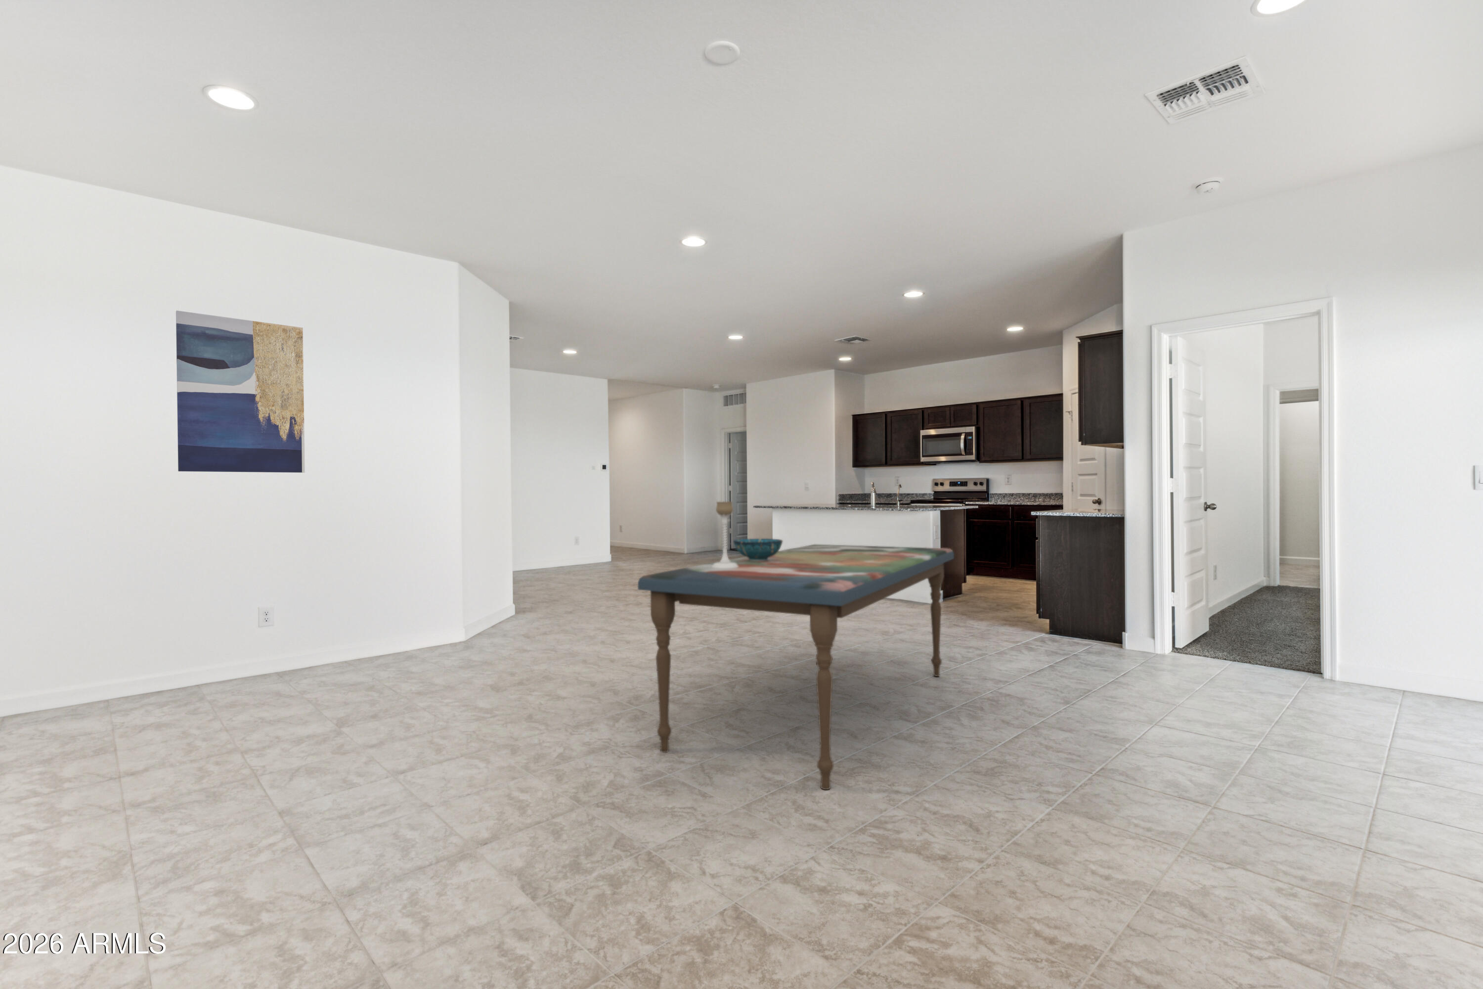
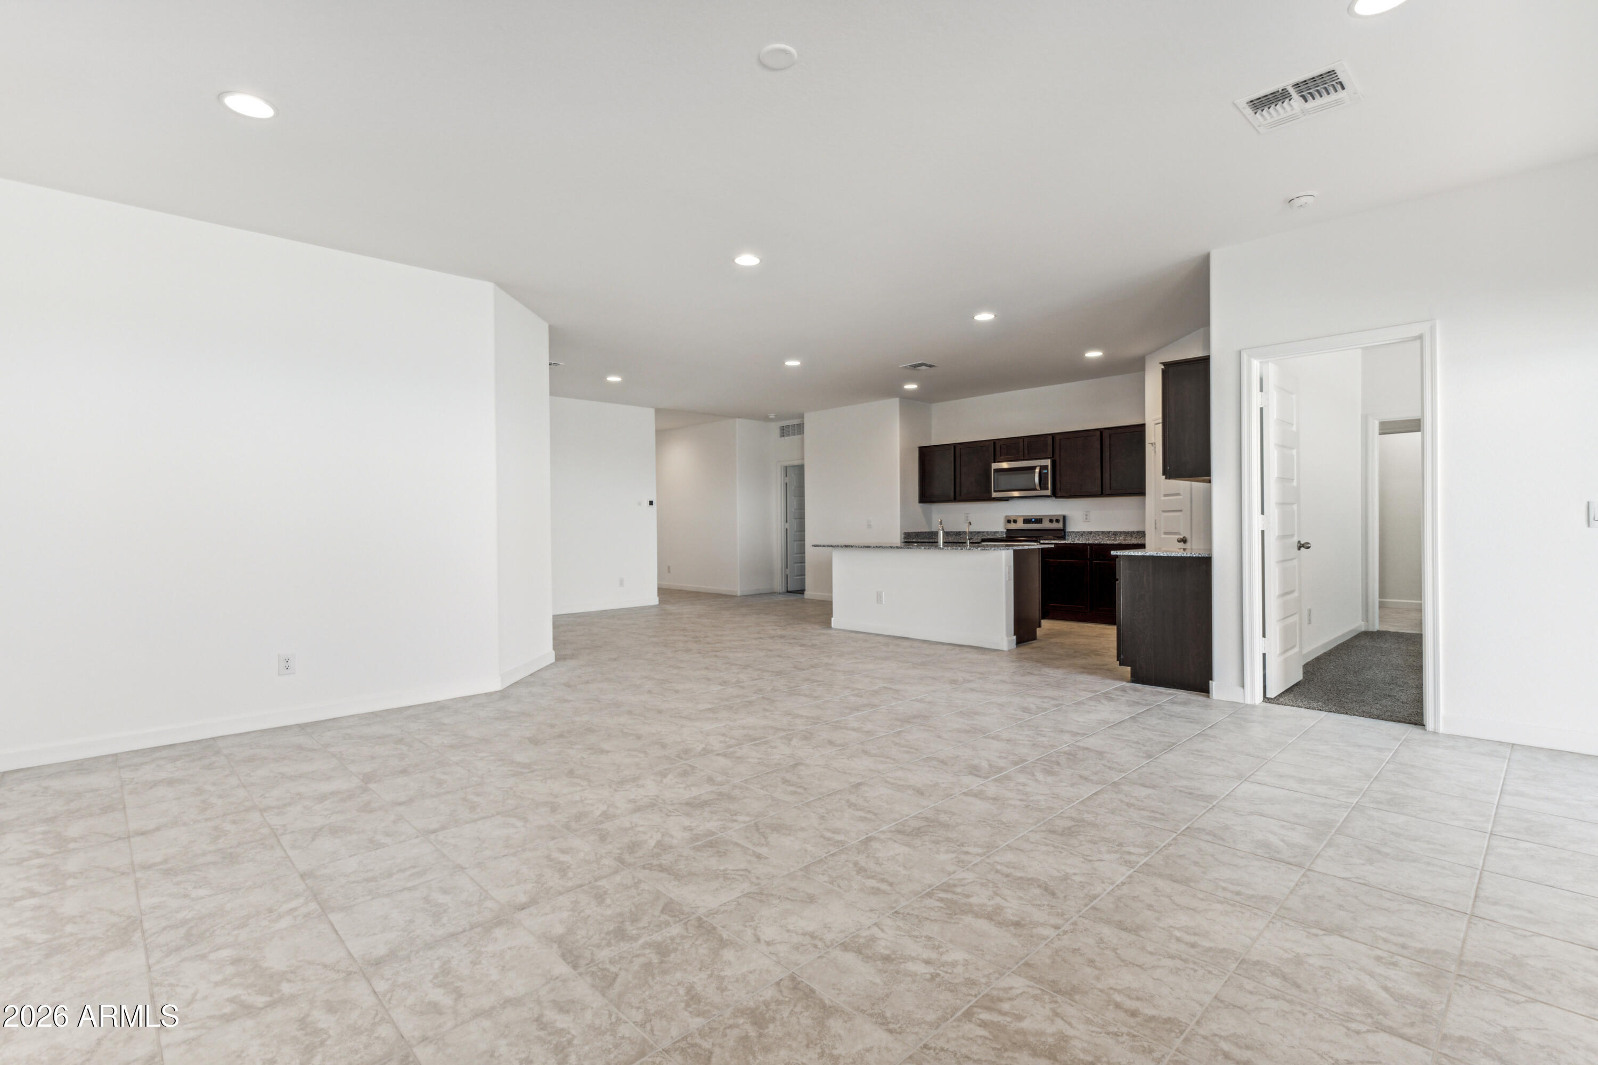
- candle holder [712,501,738,568]
- decorative bowl [733,538,783,561]
- wall art [175,310,306,474]
- dining table [637,544,954,790]
